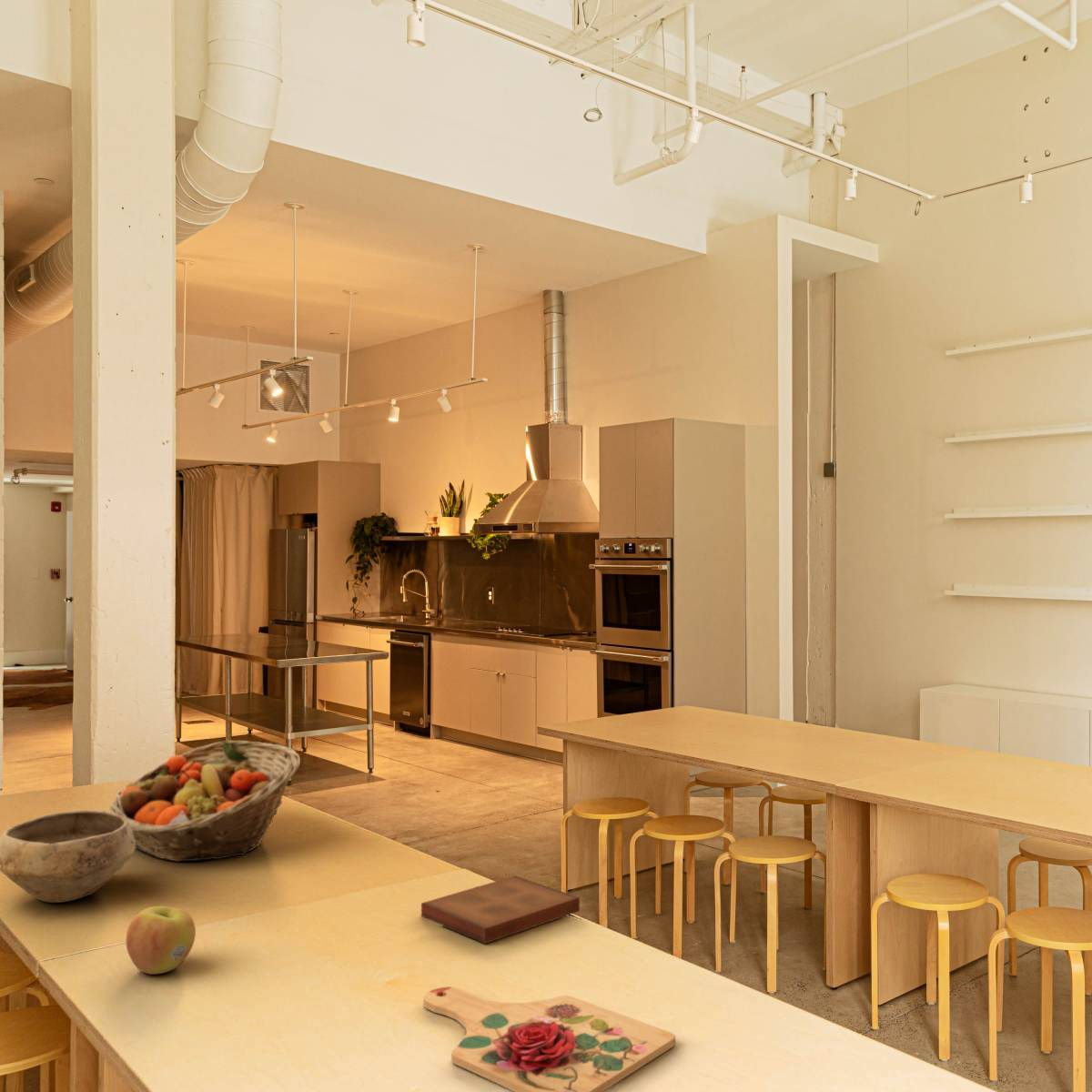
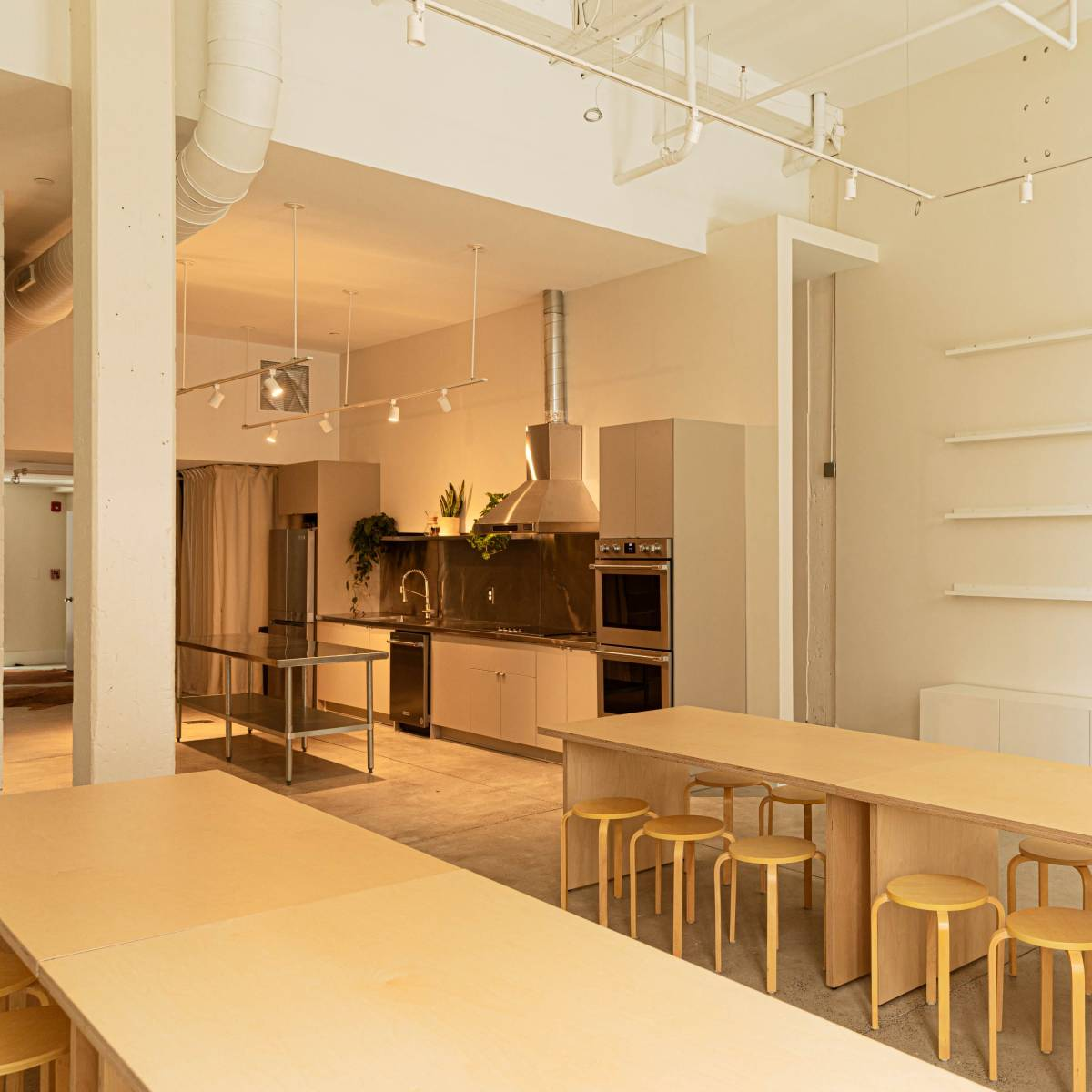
- cutting board [422,986,676,1092]
- book [420,875,581,945]
- bowl [0,809,136,904]
- fruit basket [109,740,301,863]
- apple [126,905,197,976]
